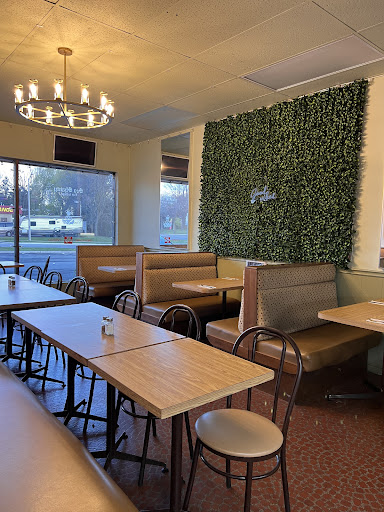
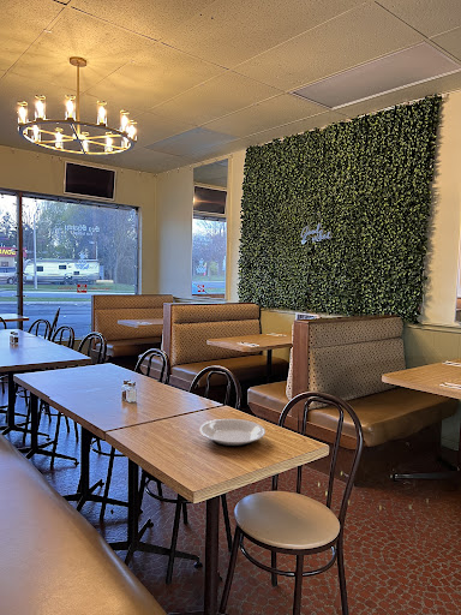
+ plate [199,418,267,448]
